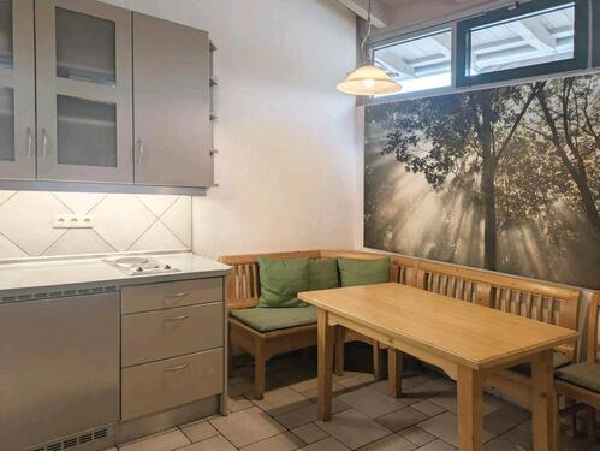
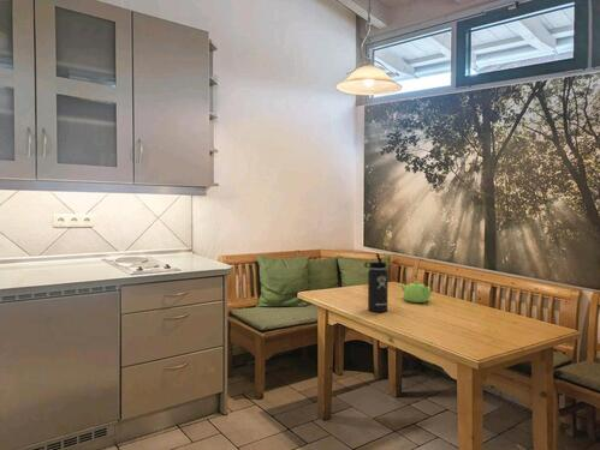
+ thermos bottle [363,253,388,313]
+ teapot [399,280,433,304]
